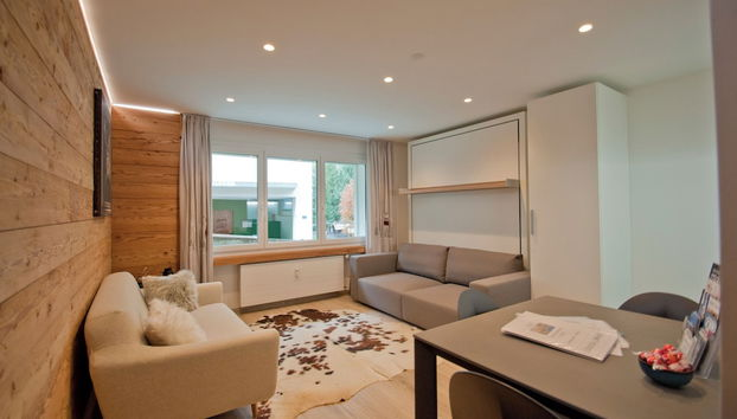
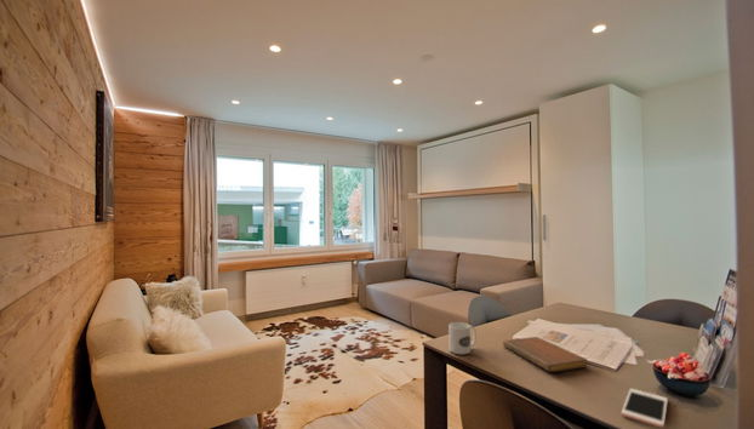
+ mug [447,321,478,355]
+ notebook [502,336,588,373]
+ cell phone [621,388,669,429]
